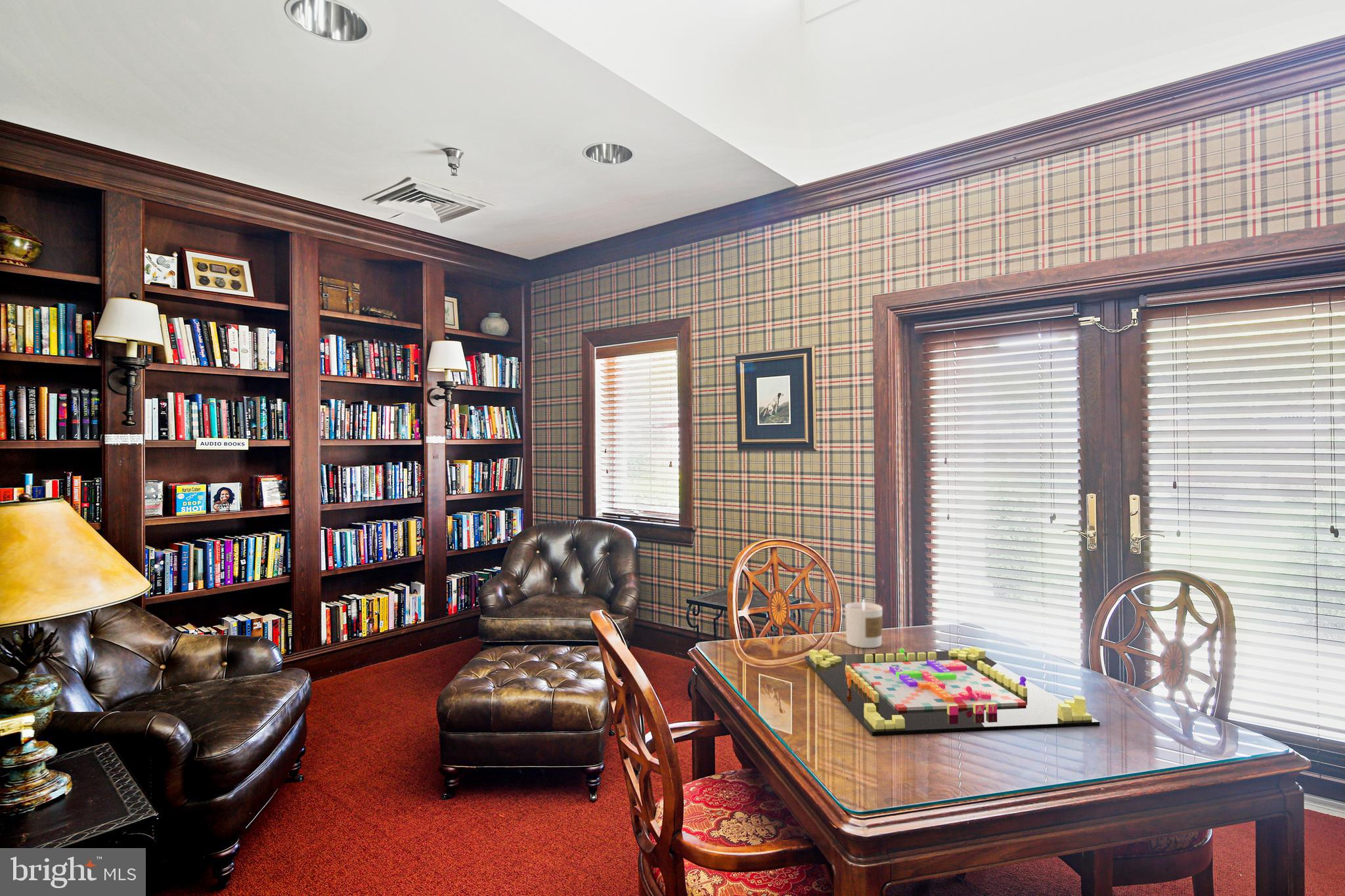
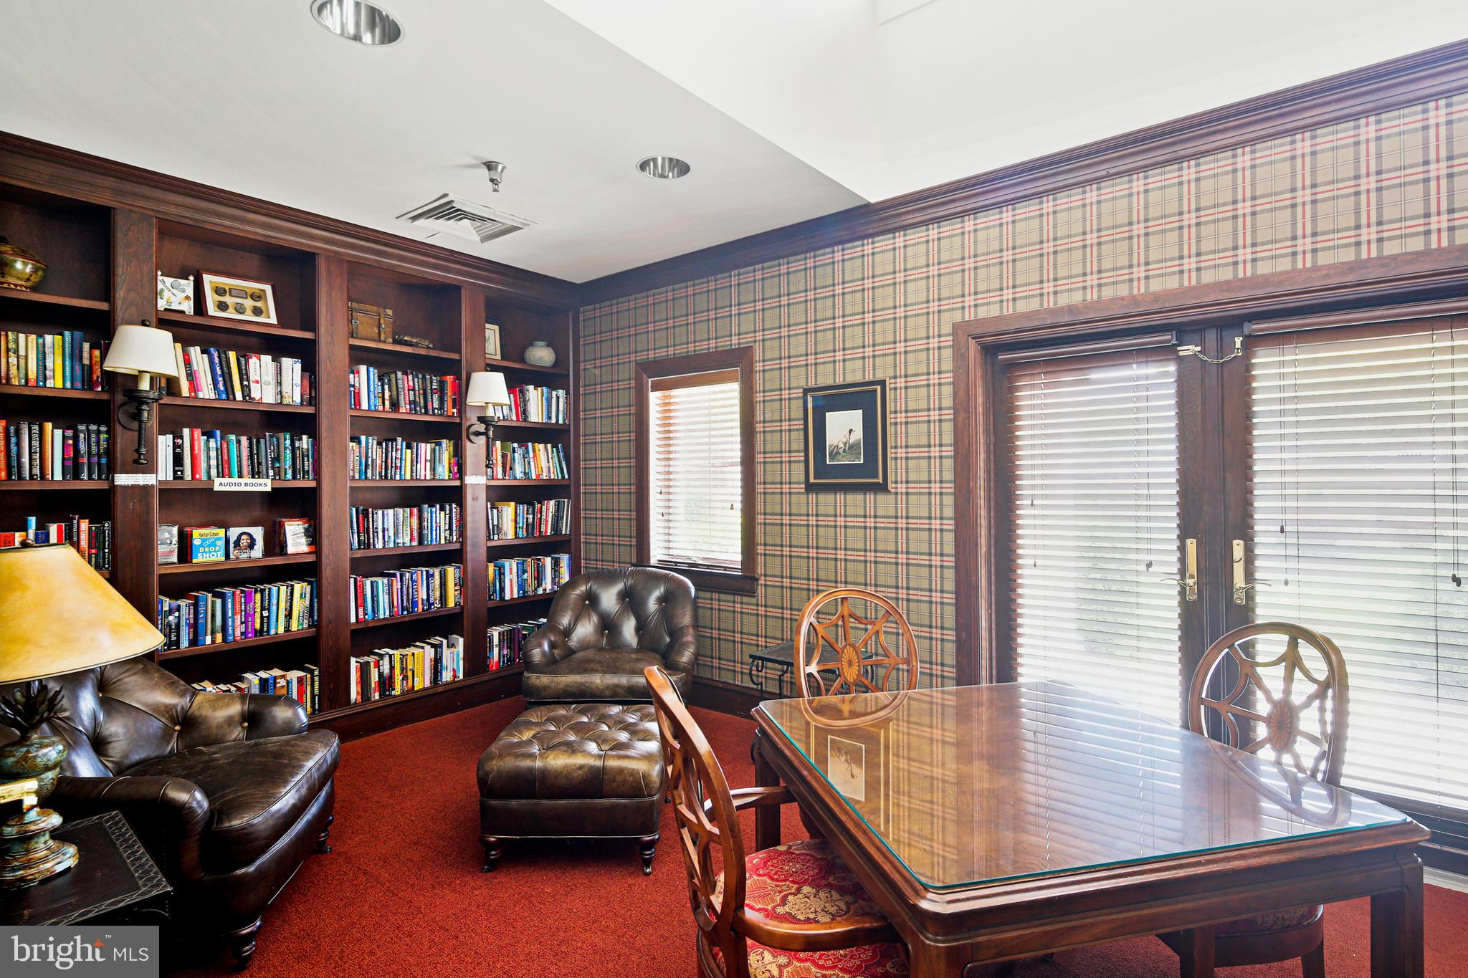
- gameboard [804,646,1101,737]
- candle [845,598,883,649]
